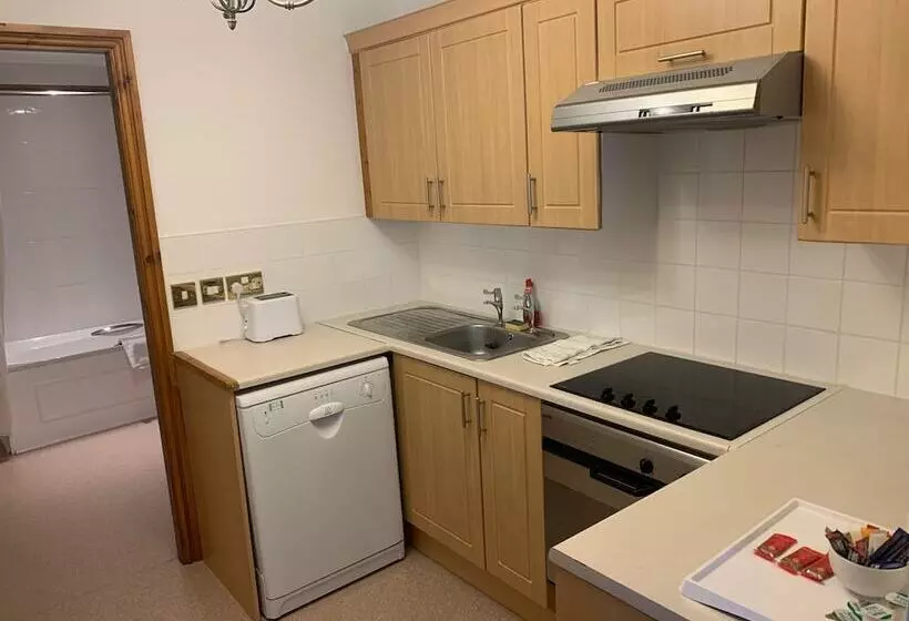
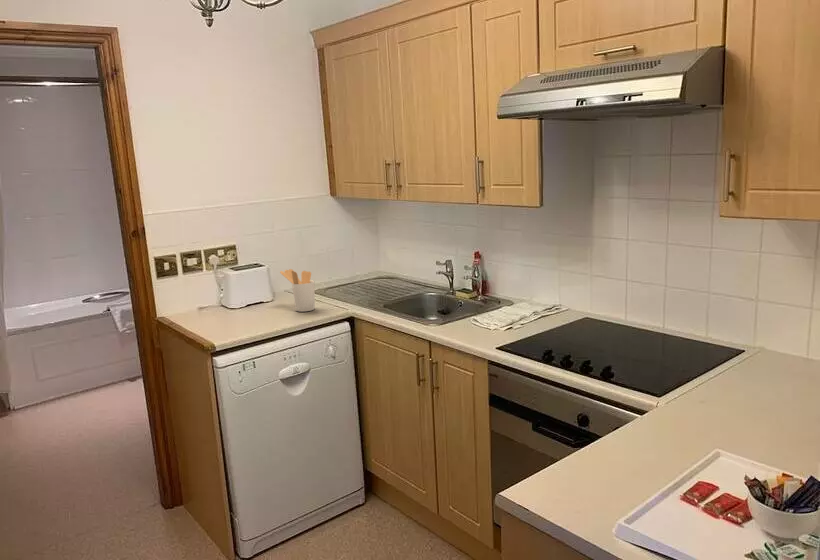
+ utensil holder [279,268,316,313]
